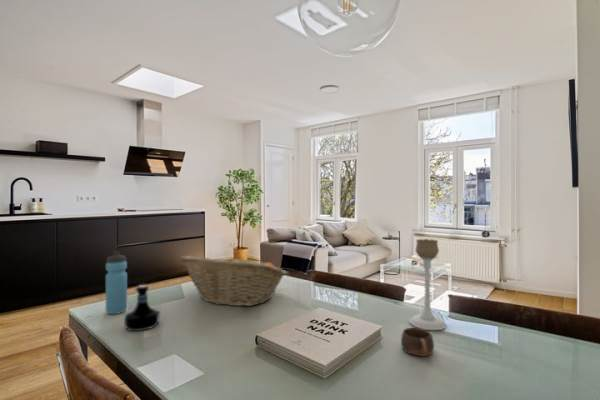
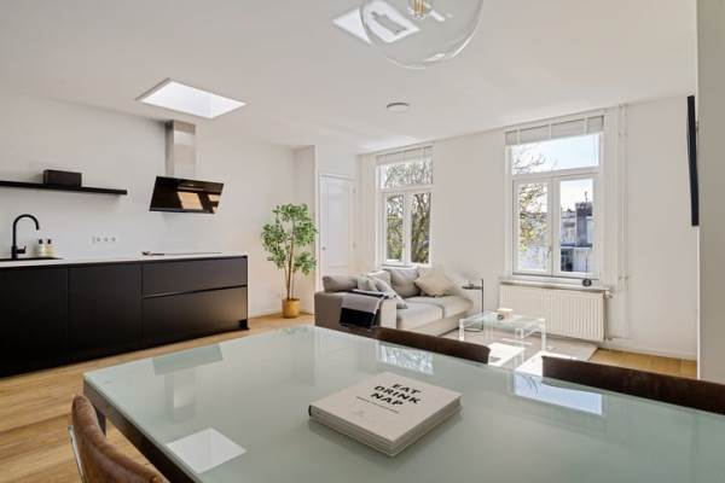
- water bottle [105,250,128,315]
- tequila bottle [123,284,161,332]
- cup [400,327,435,357]
- fruit basket [179,254,288,307]
- candle holder [408,238,447,331]
